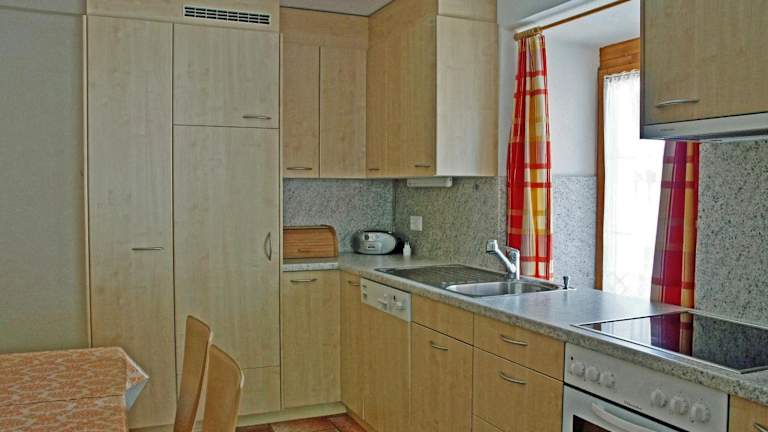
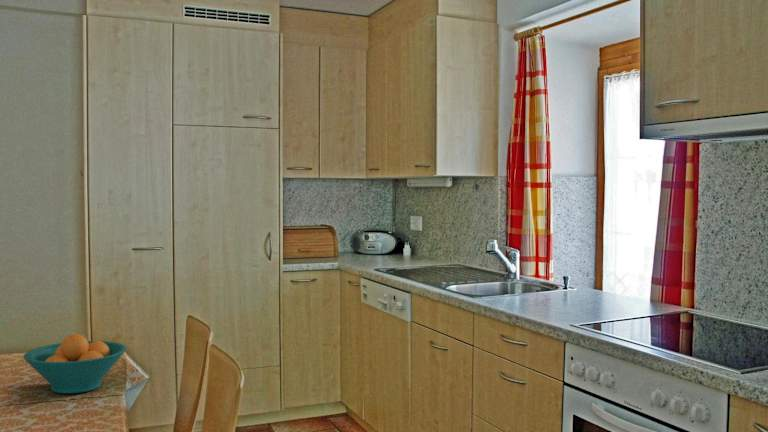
+ fruit bowl [22,333,127,395]
